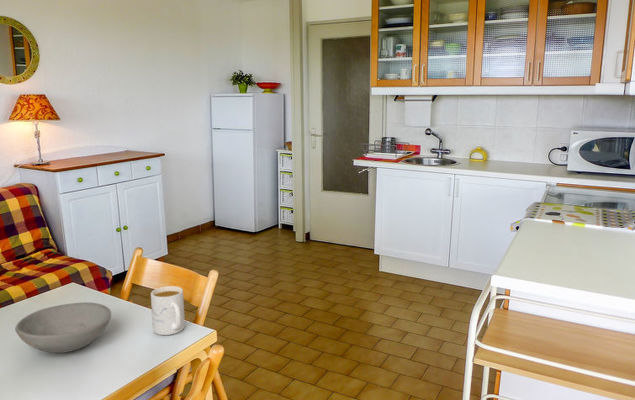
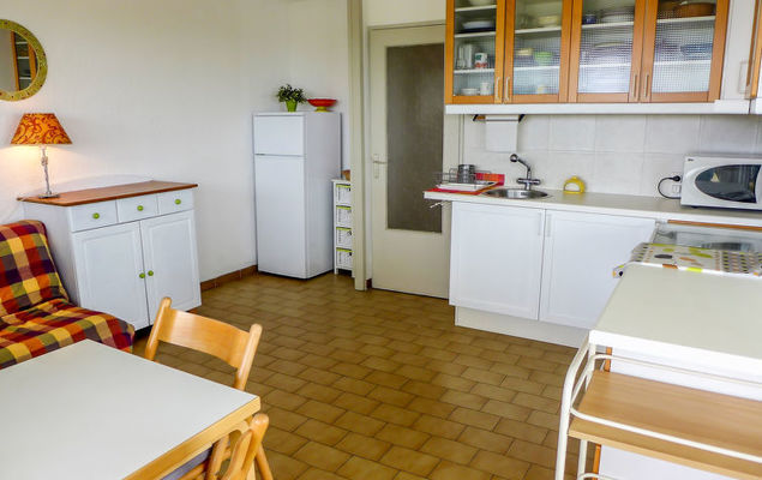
- mug [150,285,186,336]
- bowl [14,301,112,354]
